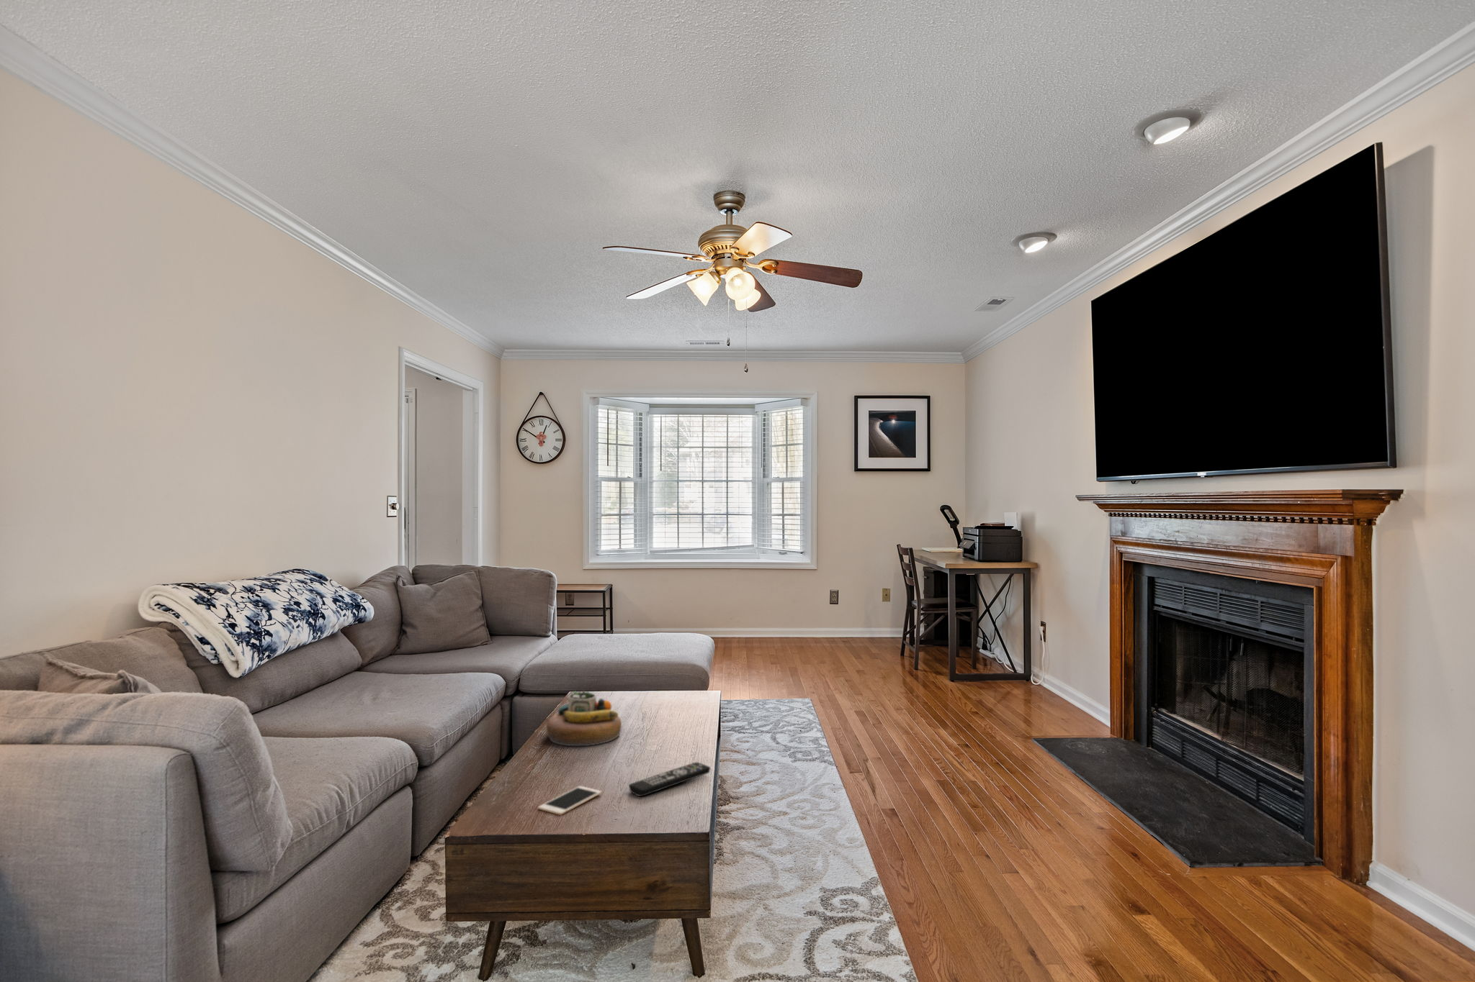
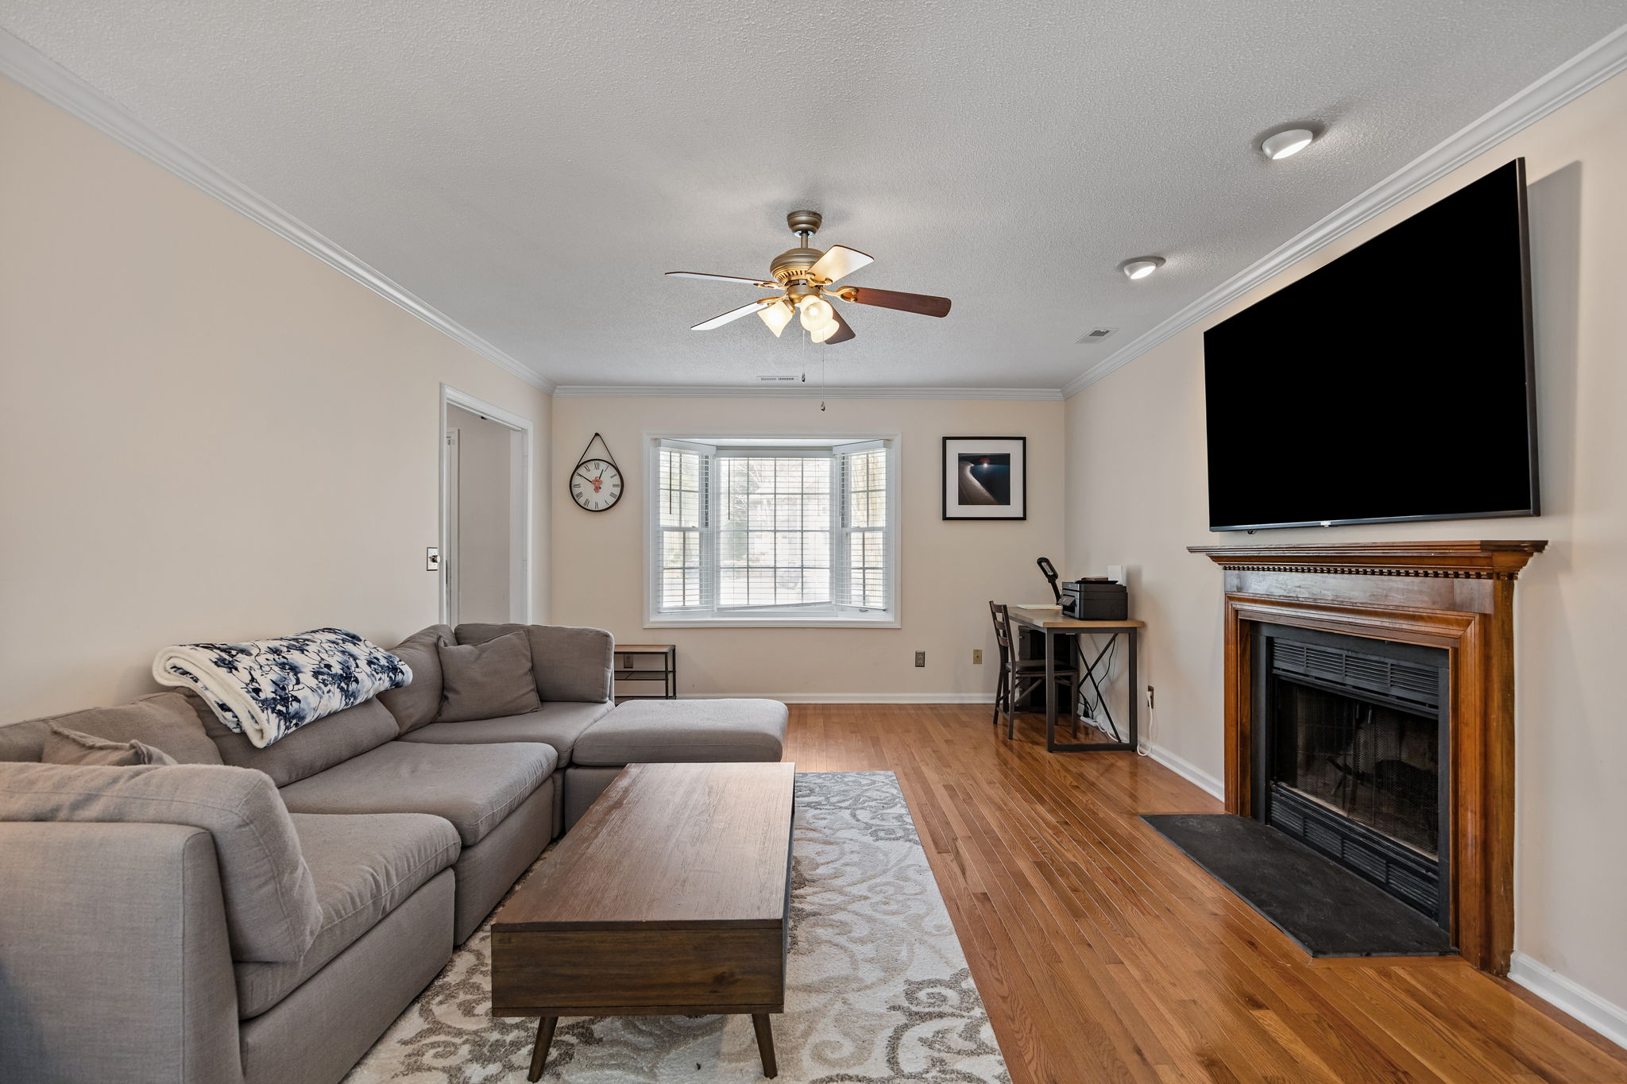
- remote control [628,761,711,797]
- decorative bowl [546,688,622,746]
- cell phone [537,786,602,815]
